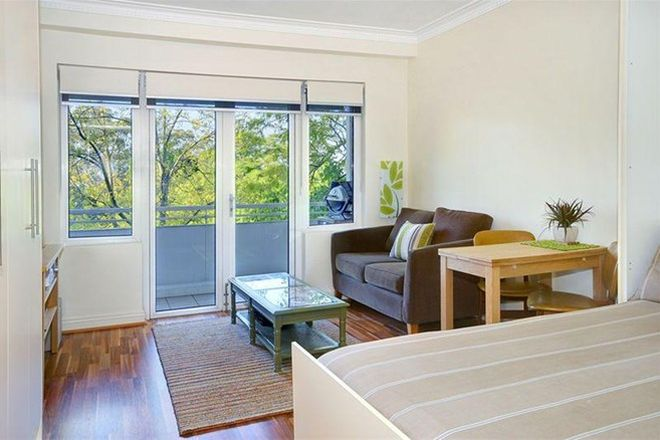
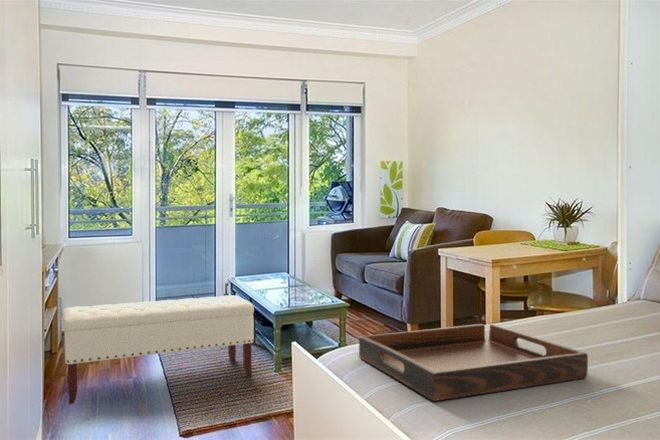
+ bench [62,294,255,405]
+ serving tray [358,323,589,402]
